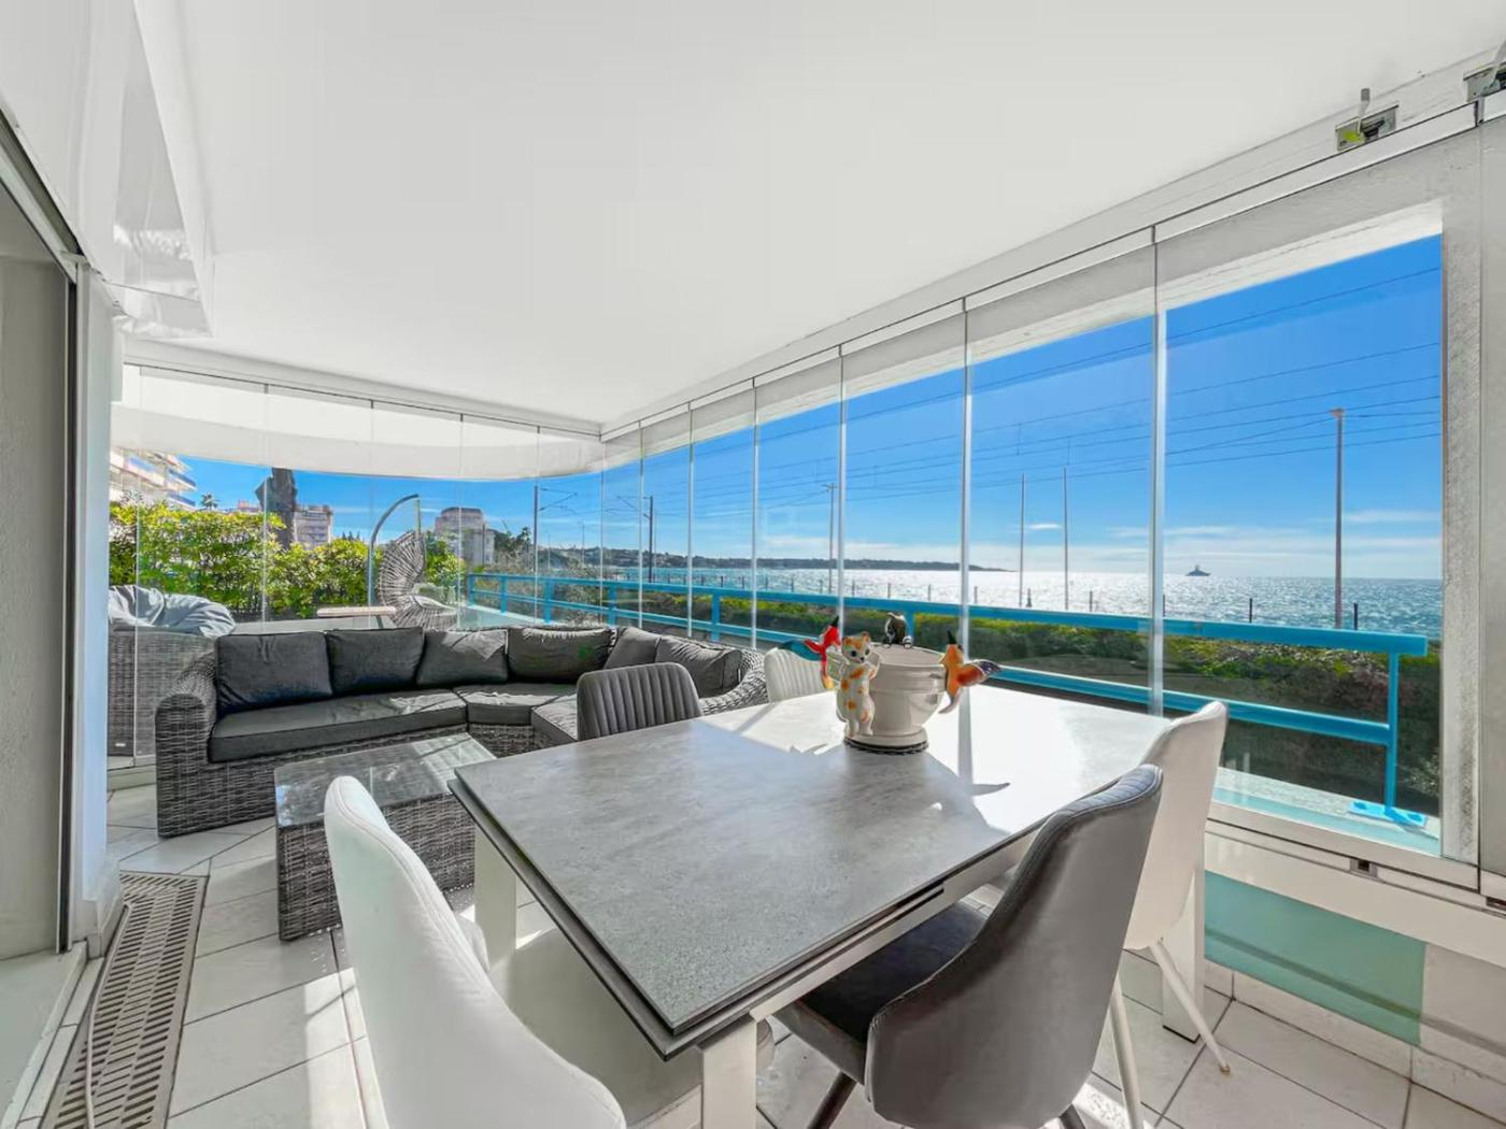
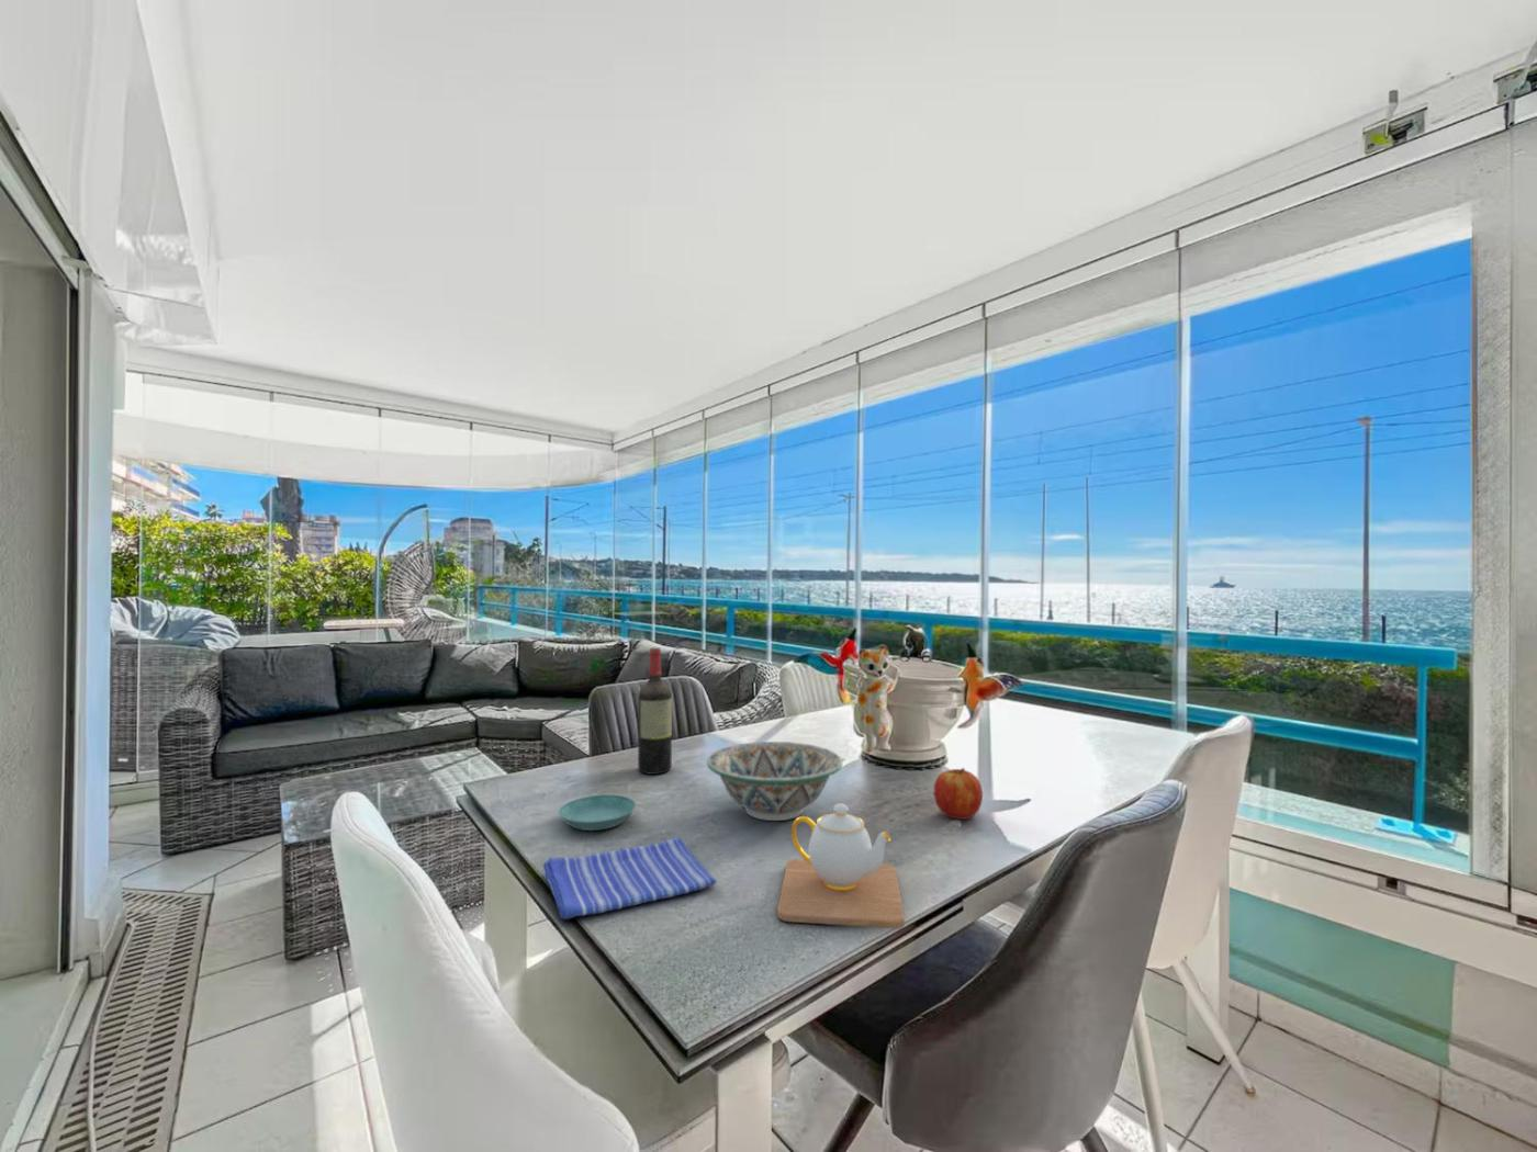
+ dish towel [542,836,718,921]
+ wine bottle [637,646,673,776]
+ decorative bowl [706,741,845,822]
+ apple [933,767,984,820]
+ teapot [776,802,905,929]
+ saucer [558,794,637,831]
